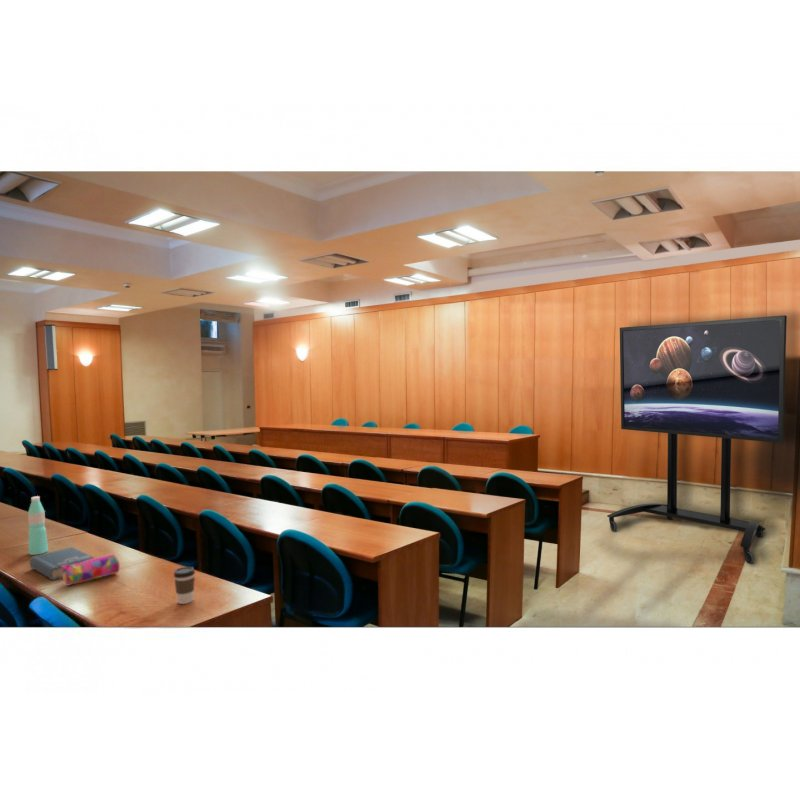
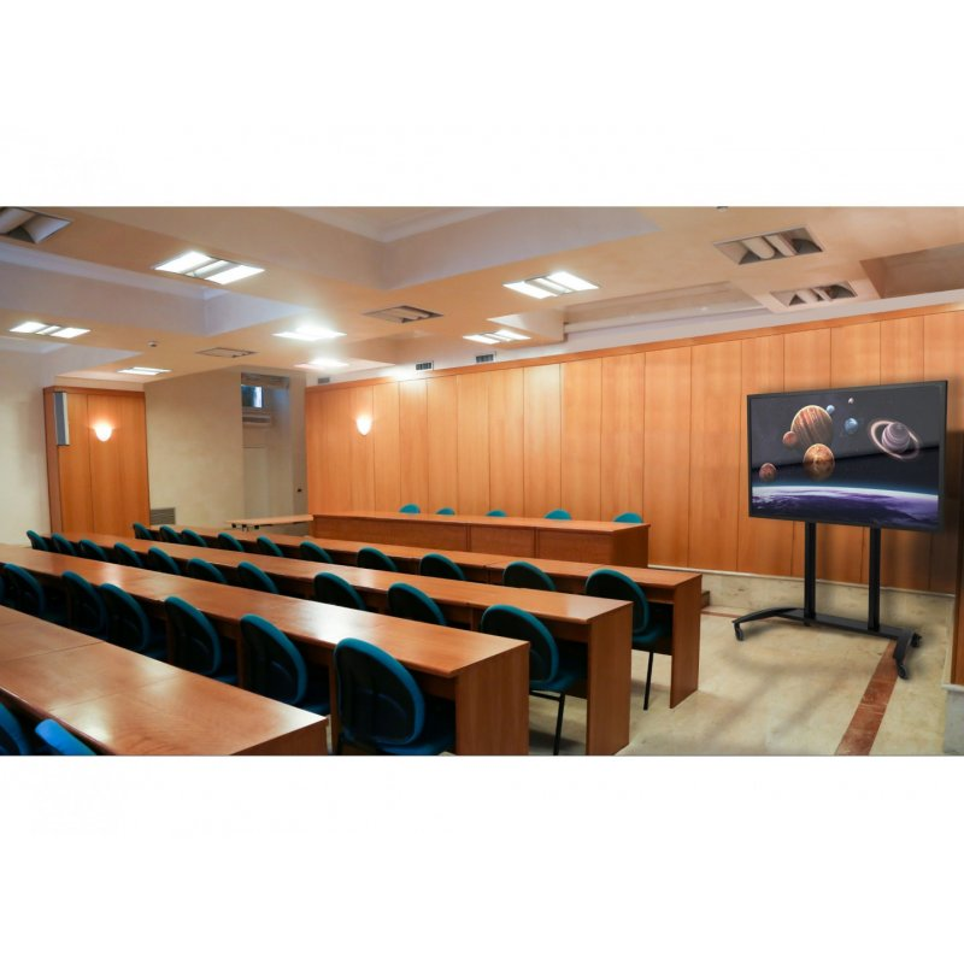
- book [29,546,95,581]
- pencil case [62,553,121,587]
- water bottle [27,495,49,556]
- coffee cup [173,566,196,605]
